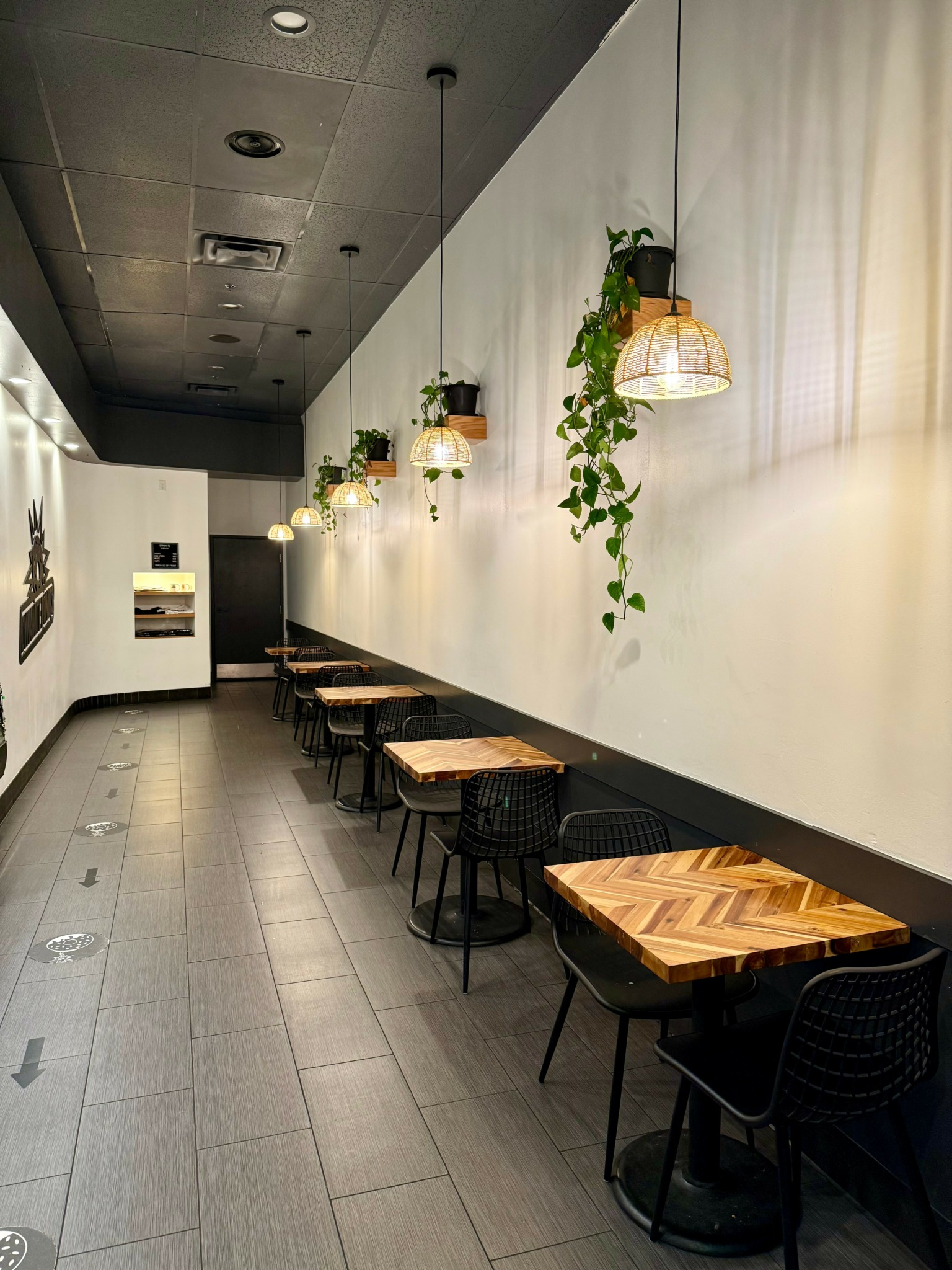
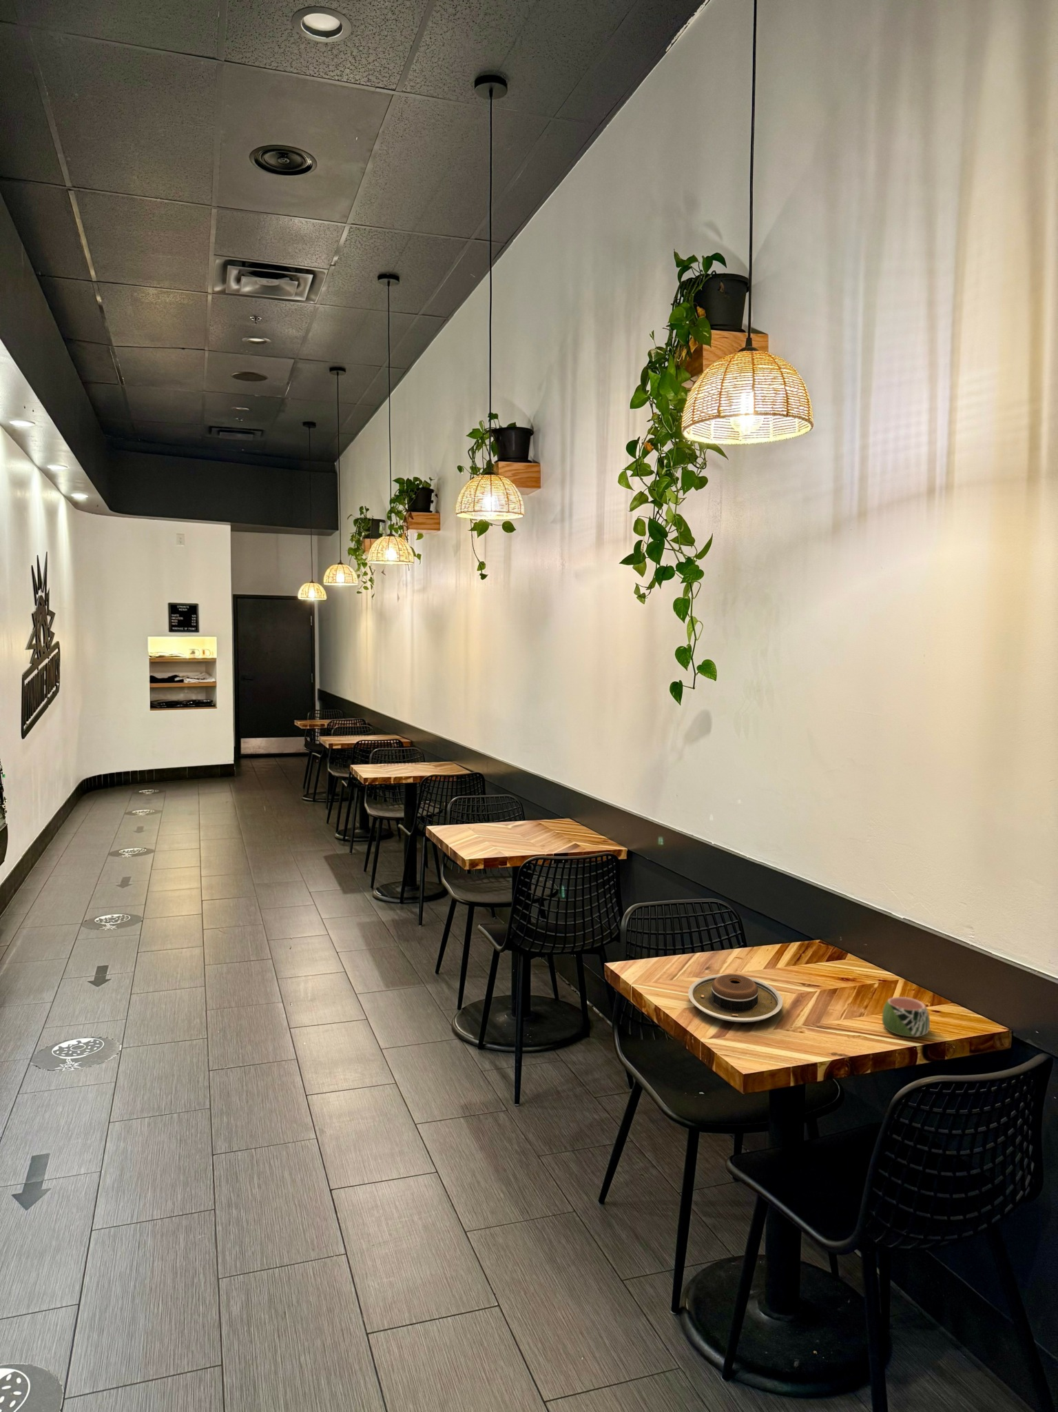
+ mug [881,996,930,1037]
+ plate [688,974,783,1023]
